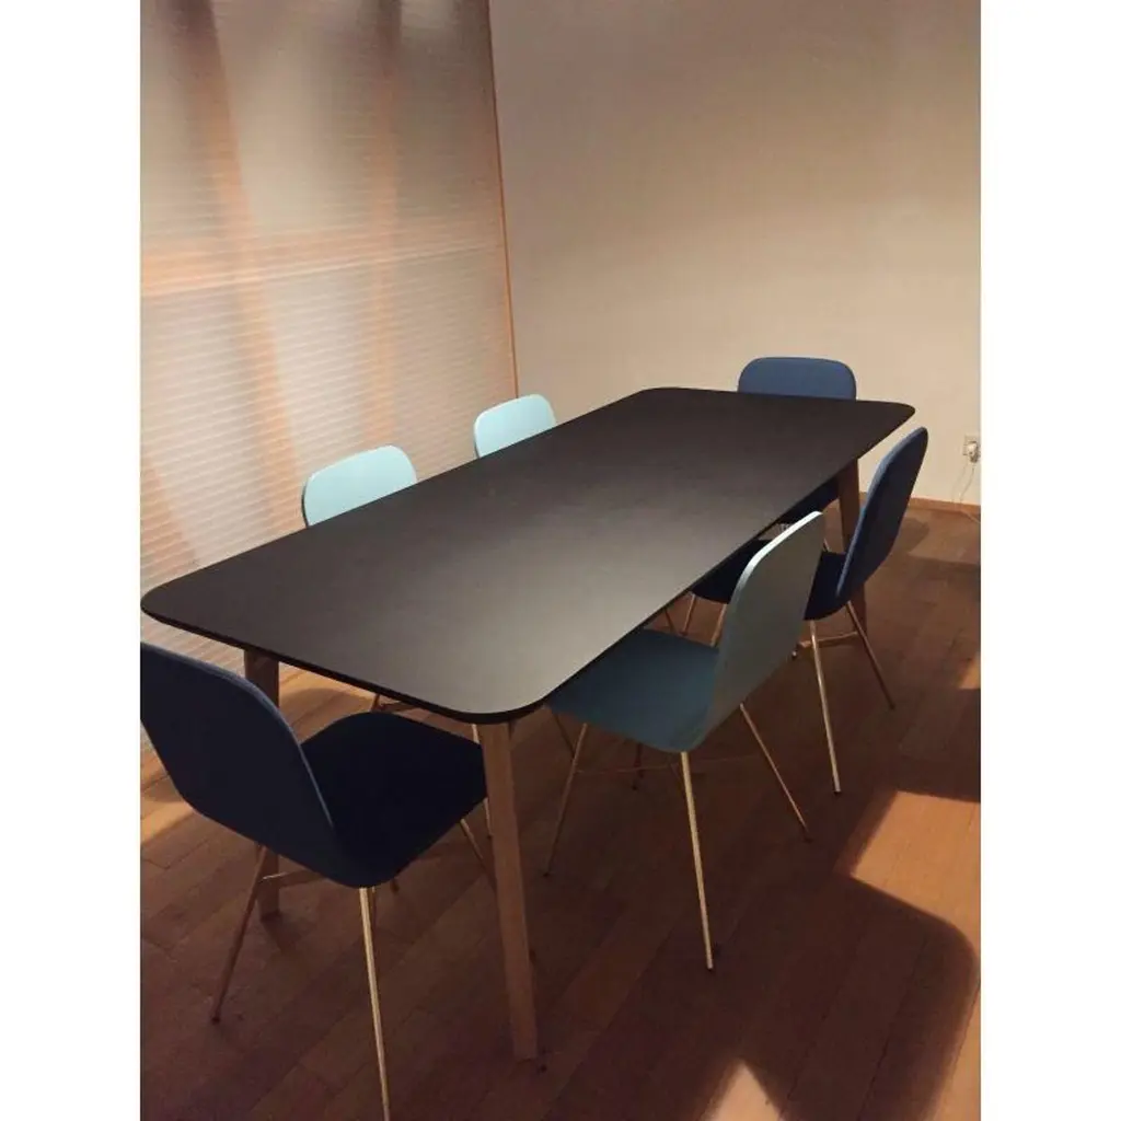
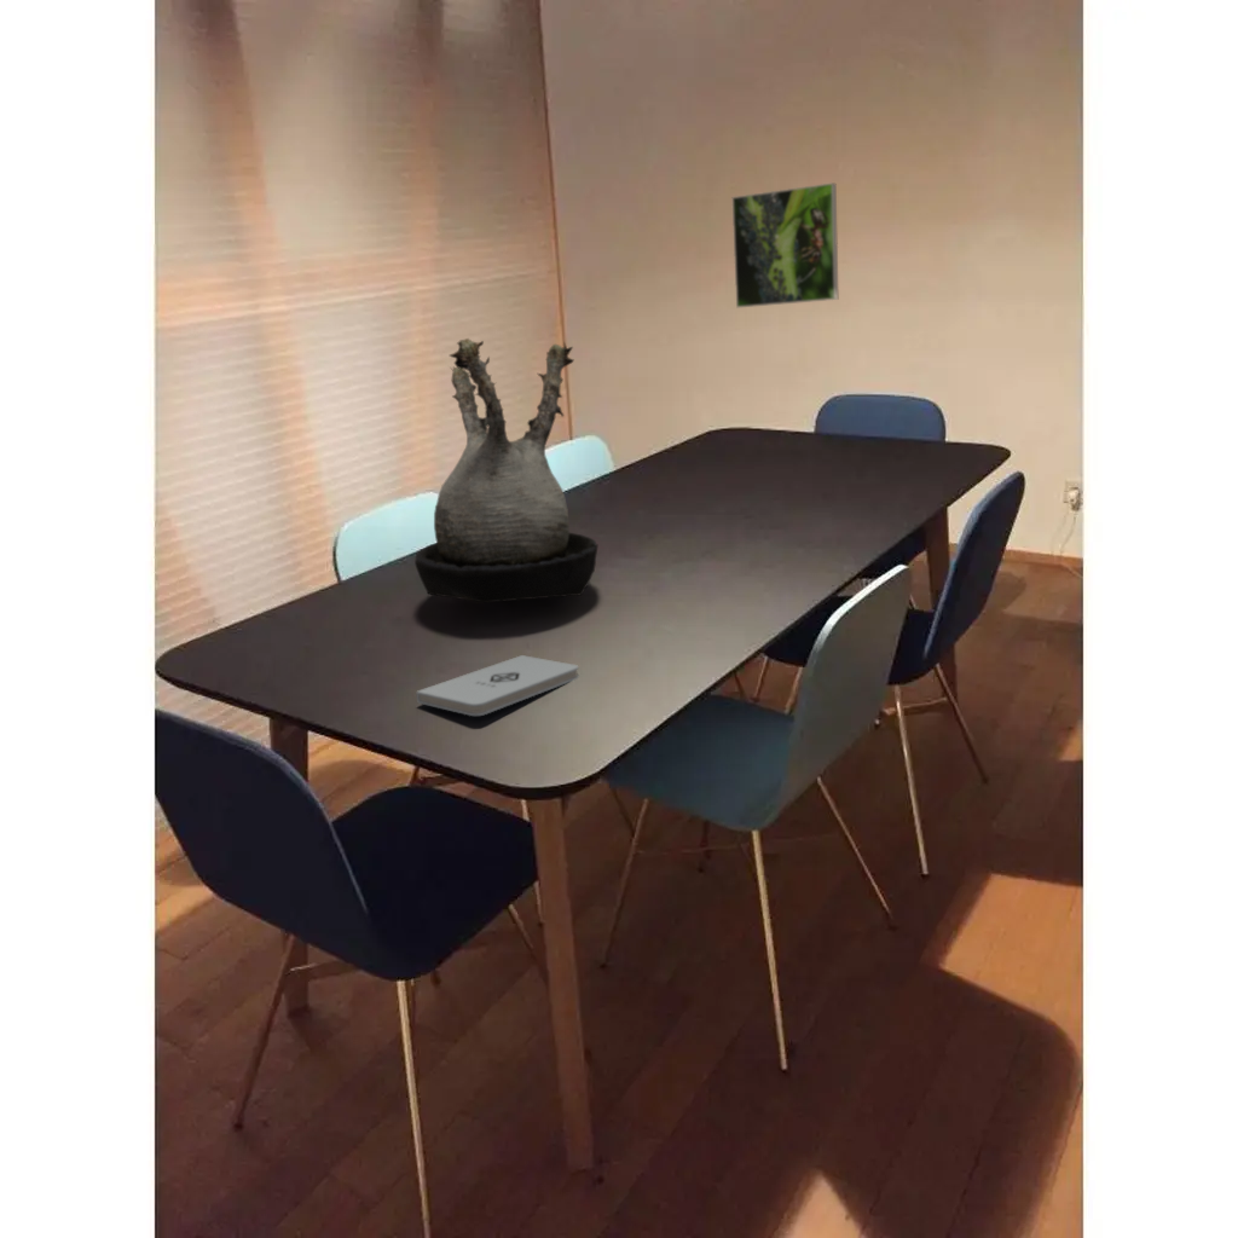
+ notepad [415,654,580,717]
+ plant [413,337,598,603]
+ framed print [731,181,839,308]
